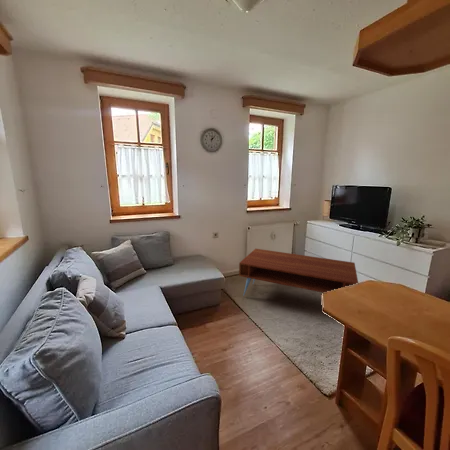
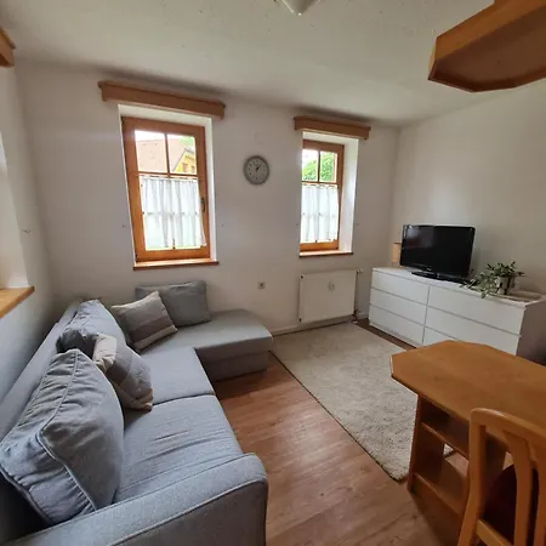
- coffee table [238,248,359,298]
